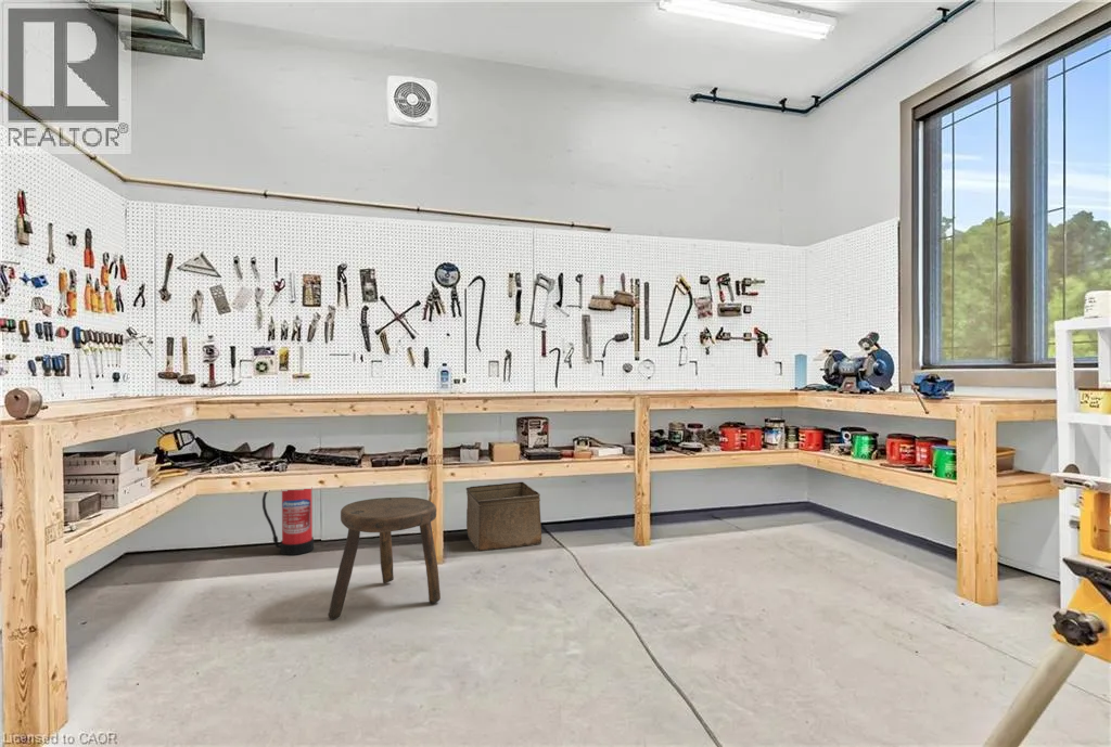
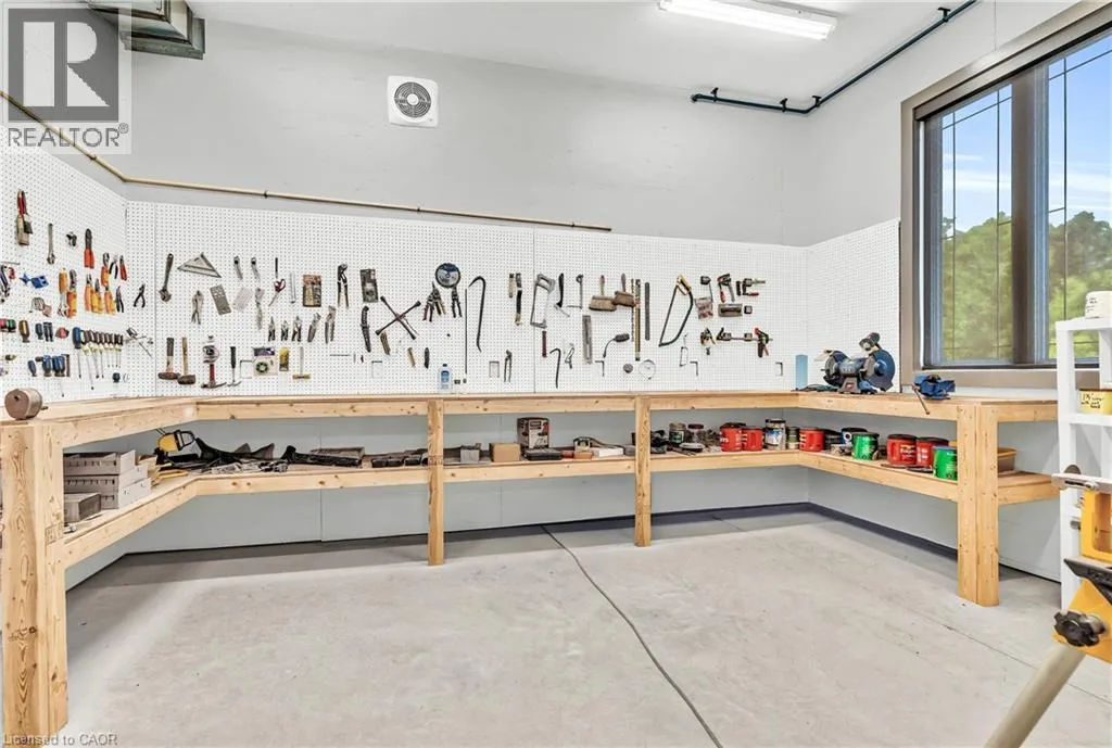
- storage bin [465,481,542,552]
- fire extinguisher [261,488,315,556]
- stool [328,497,442,620]
